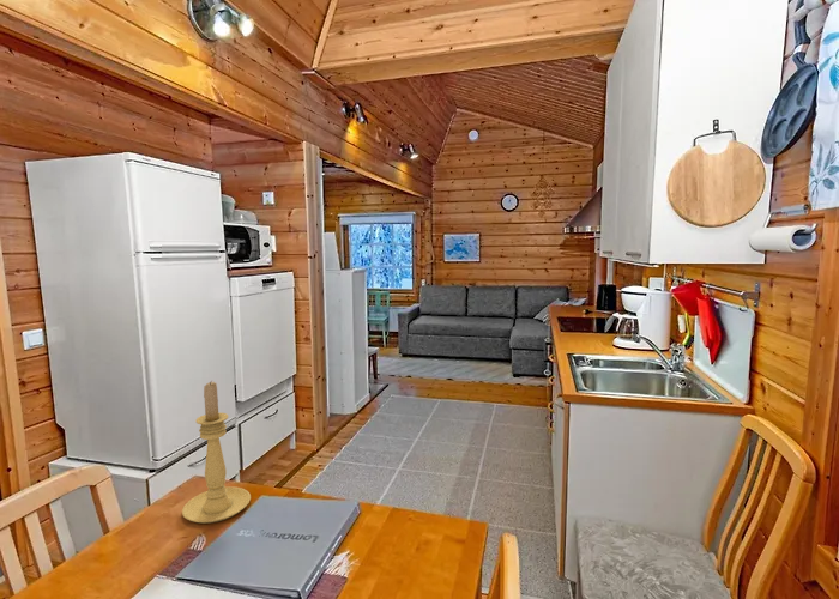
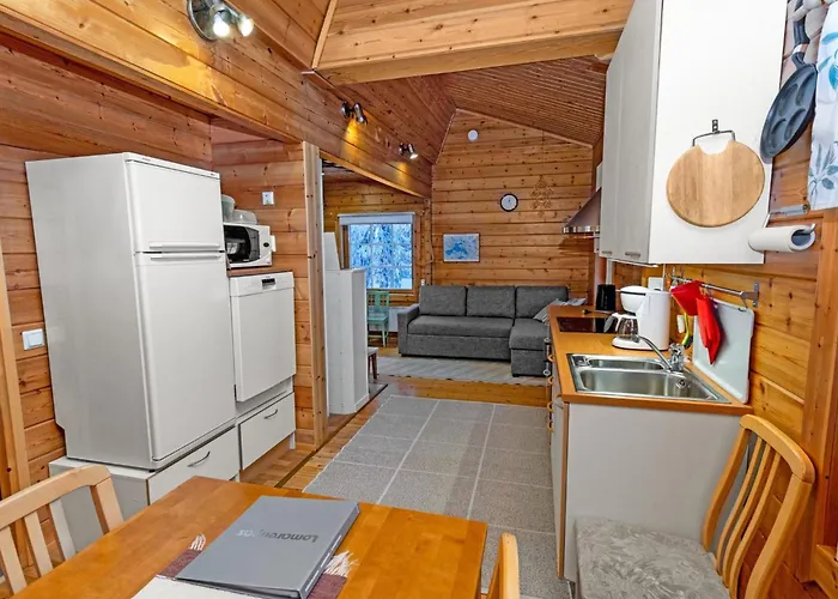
- candle holder [181,381,252,525]
